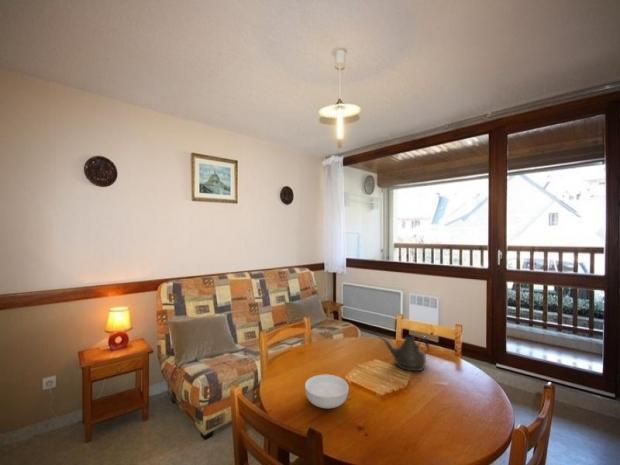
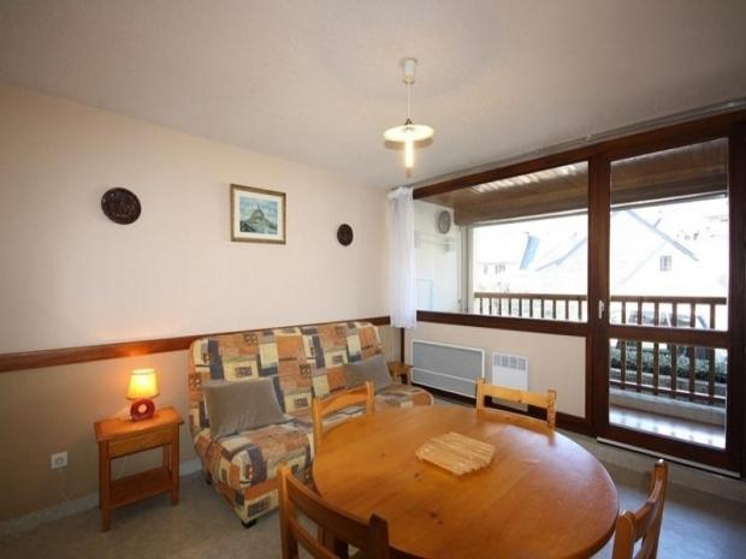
- teapot [378,334,430,372]
- cereal bowl [304,374,349,409]
